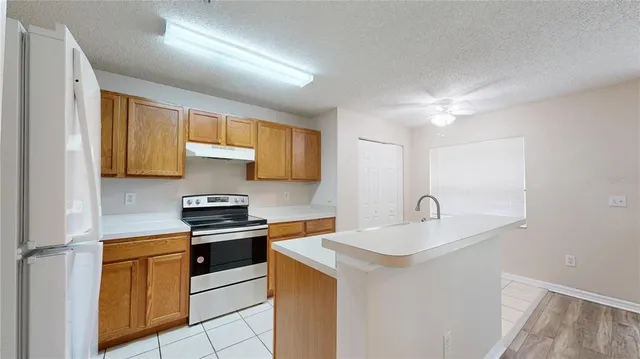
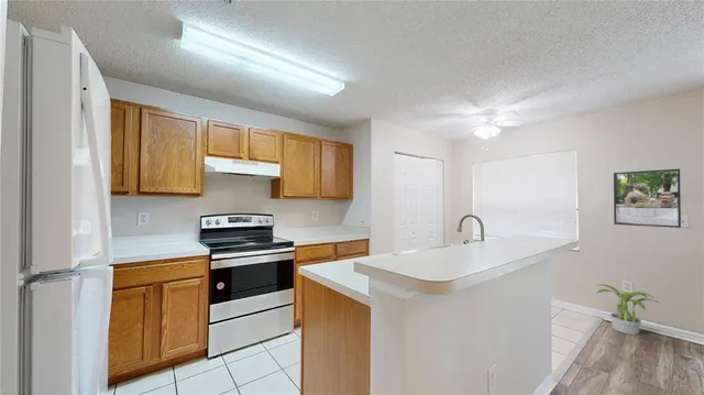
+ potted plant [595,284,661,336]
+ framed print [613,167,682,229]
